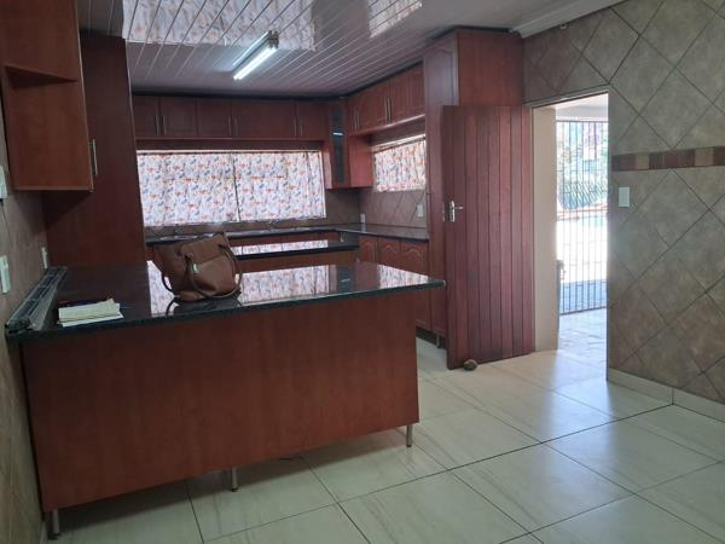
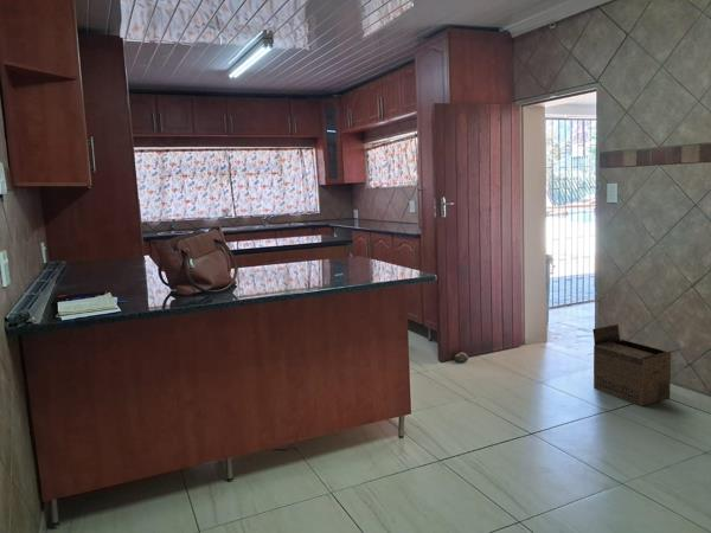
+ cardboard box [591,323,684,407]
